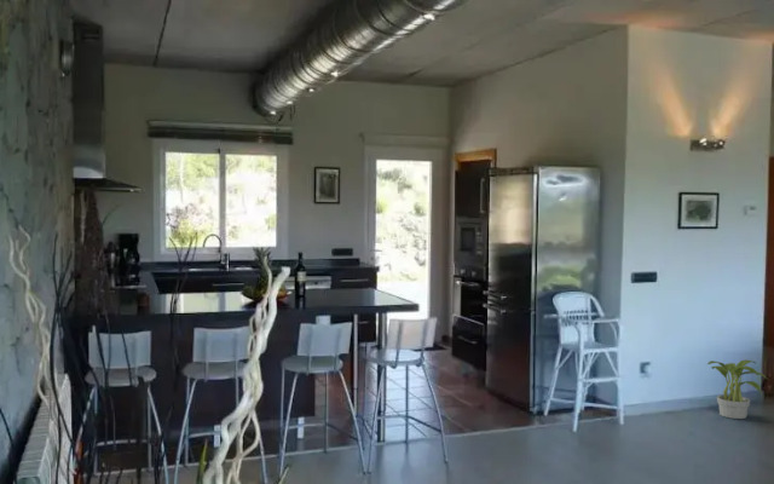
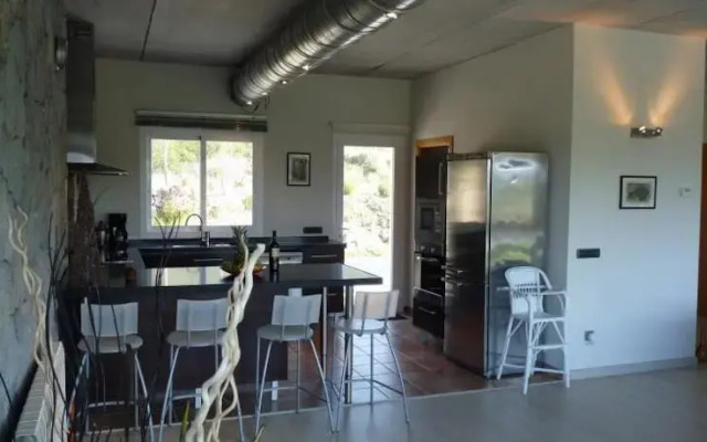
- potted plant [706,358,768,420]
